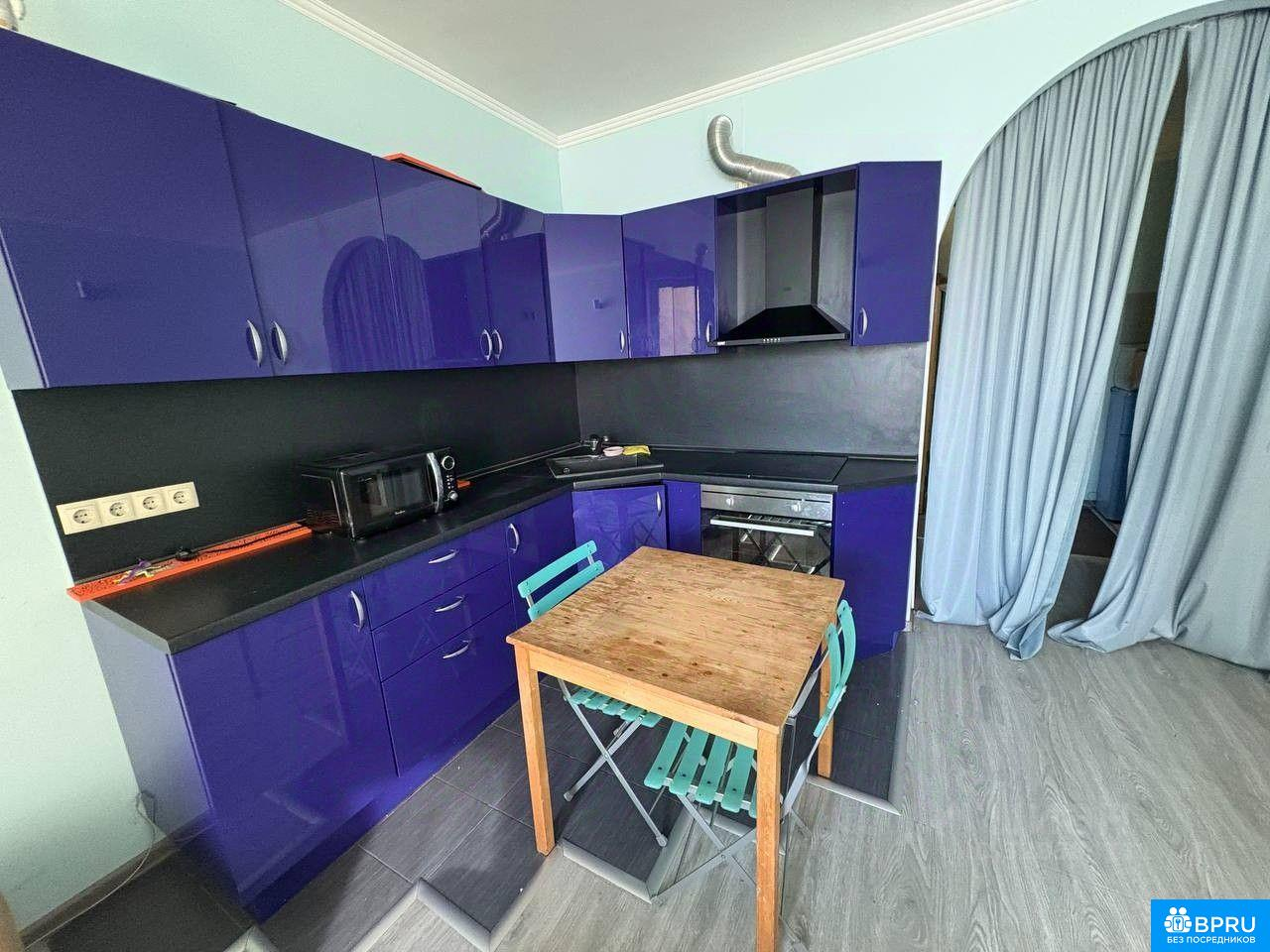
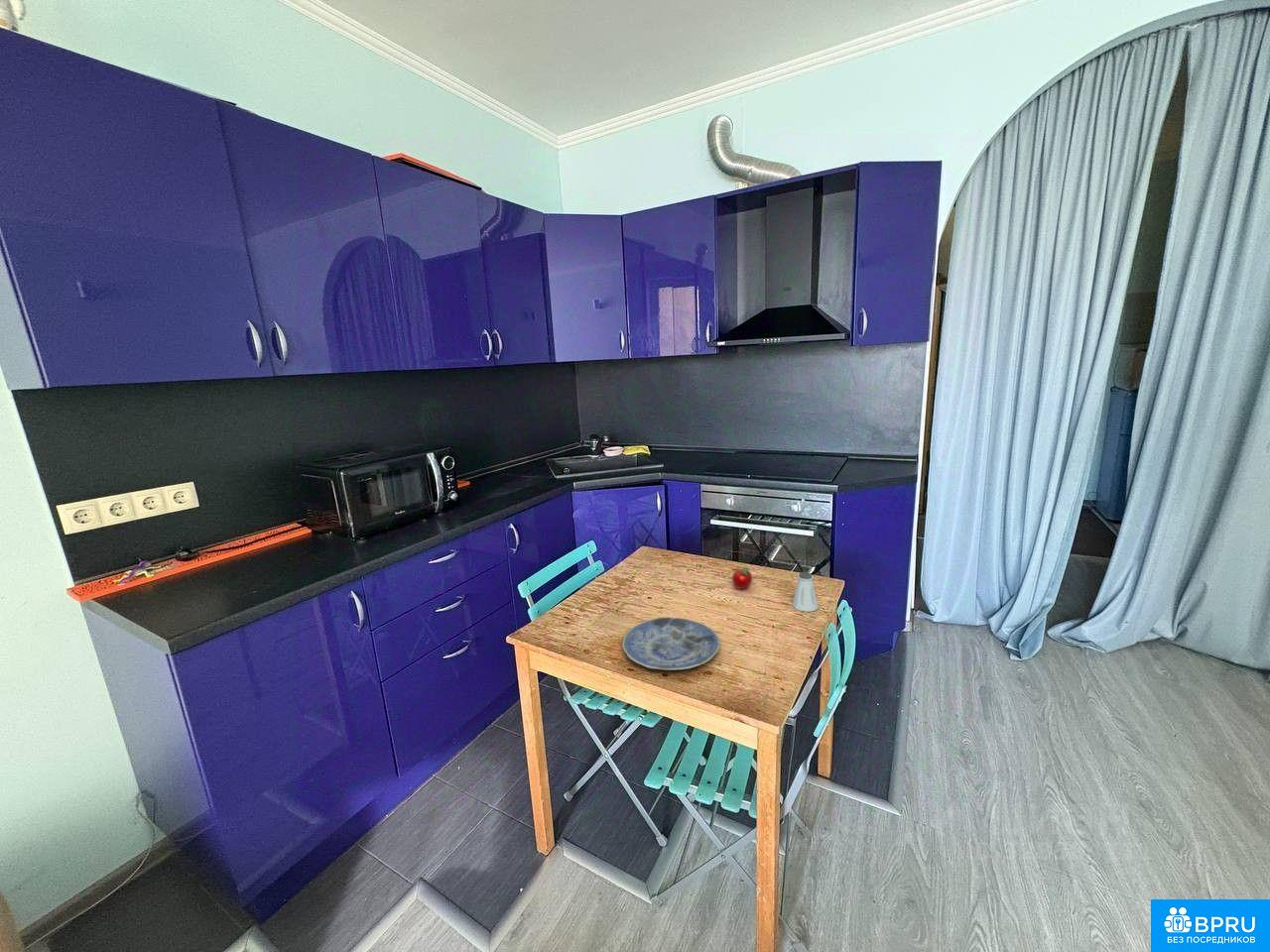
+ plate [621,617,720,671]
+ apple [731,566,753,590]
+ saltshaker [792,571,819,613]
